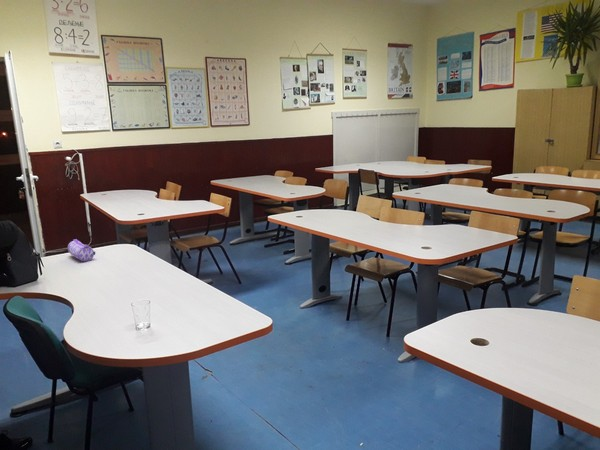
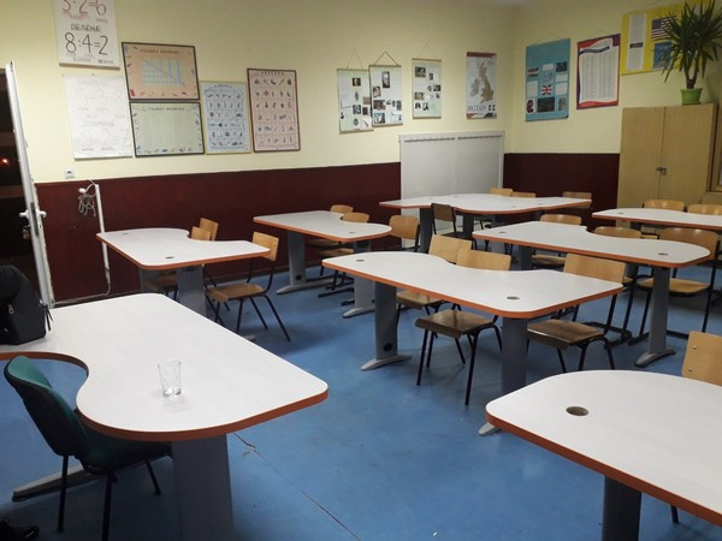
- pencil case [67,238,96,262]
